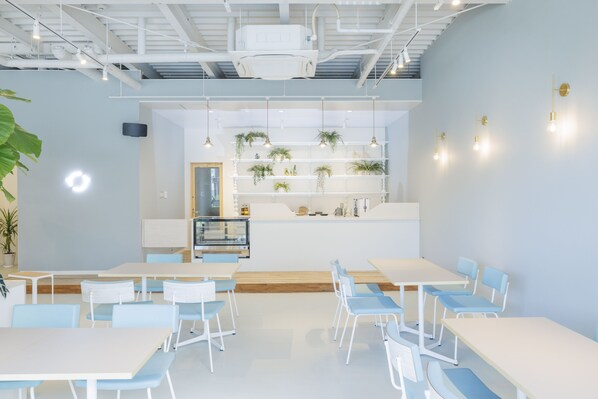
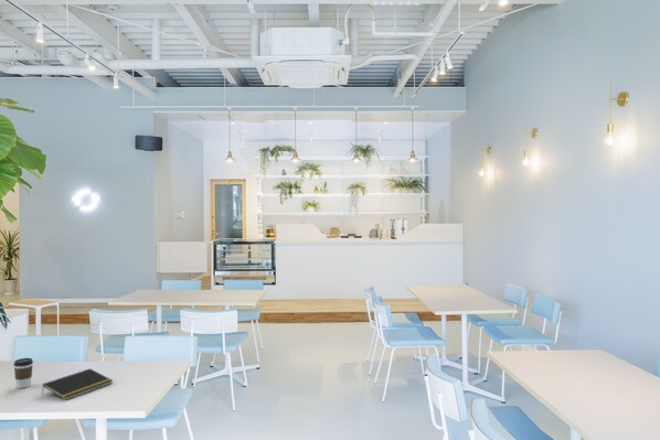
+ coffee cup [12,357,34,389]
+ notepad [41,367,114,401]
